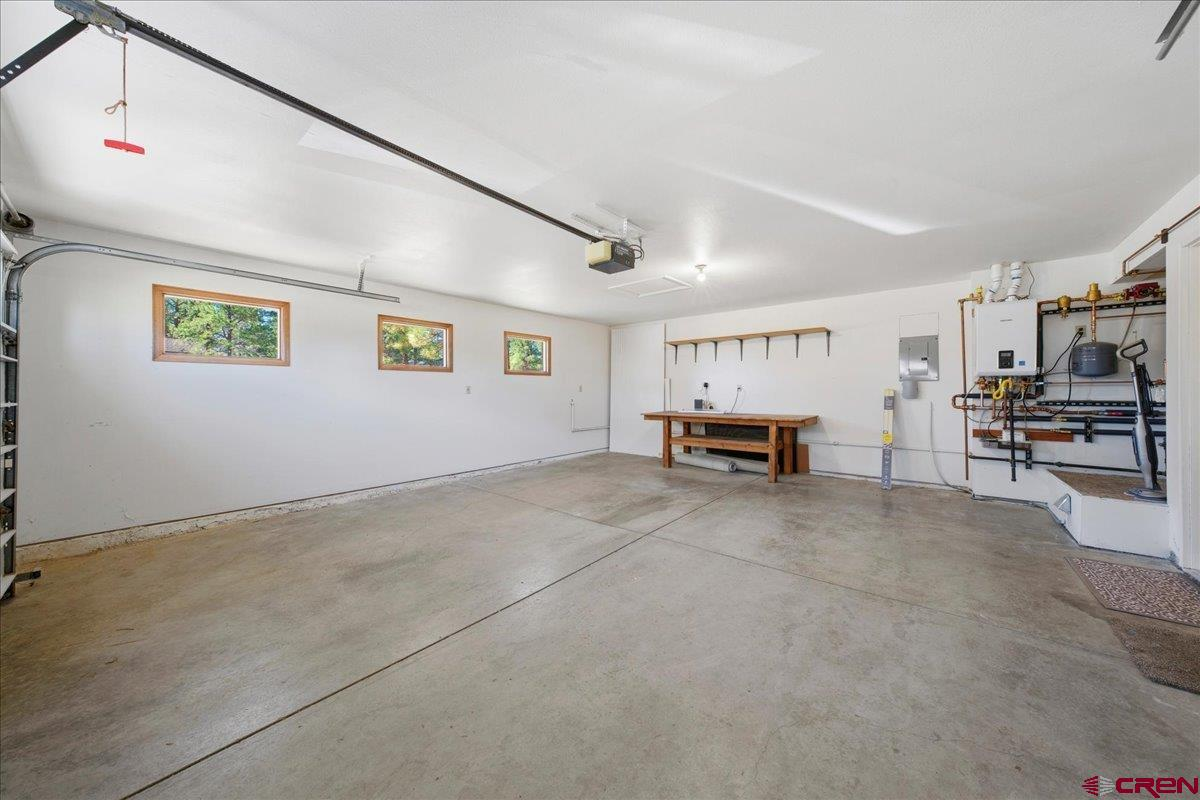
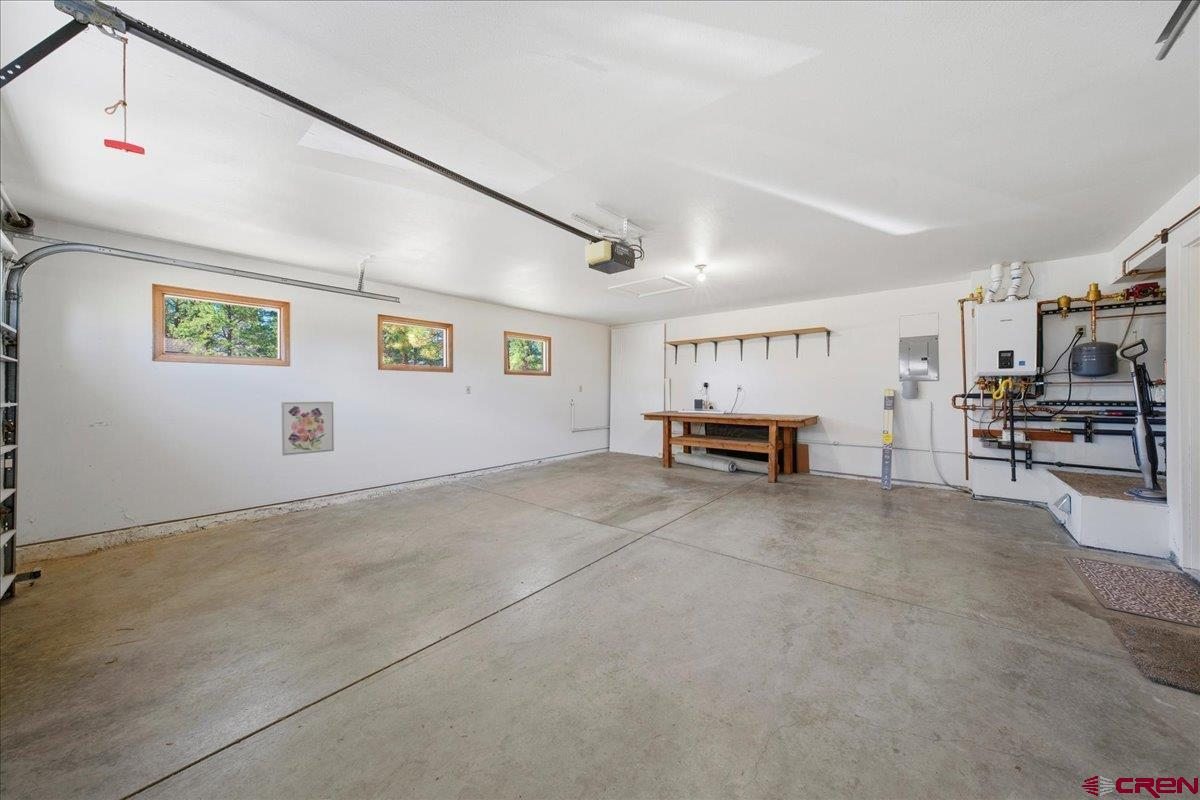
+ wall art [281,401,335,457]
